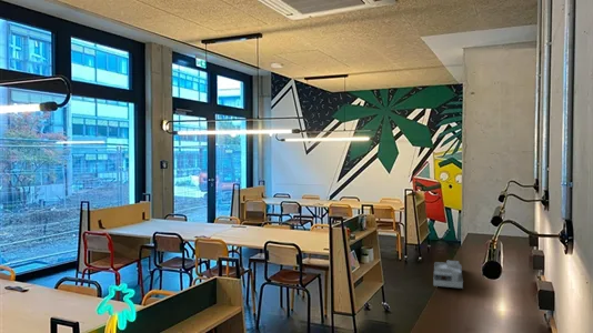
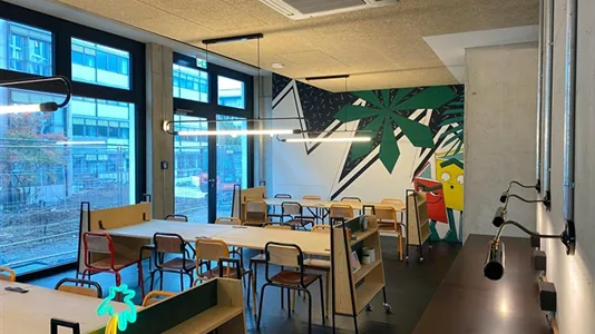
- desk organizer [432,260,464,290]
